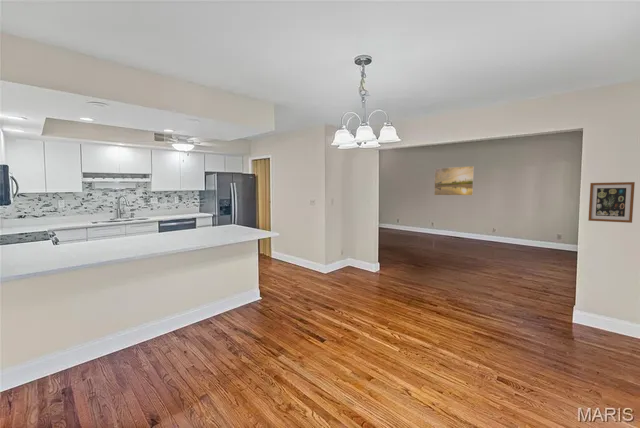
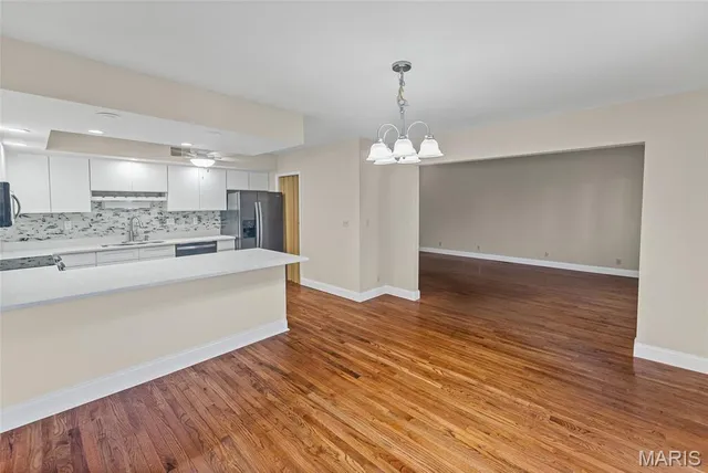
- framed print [433,165,475,196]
- wall art [587,181,636,224]
